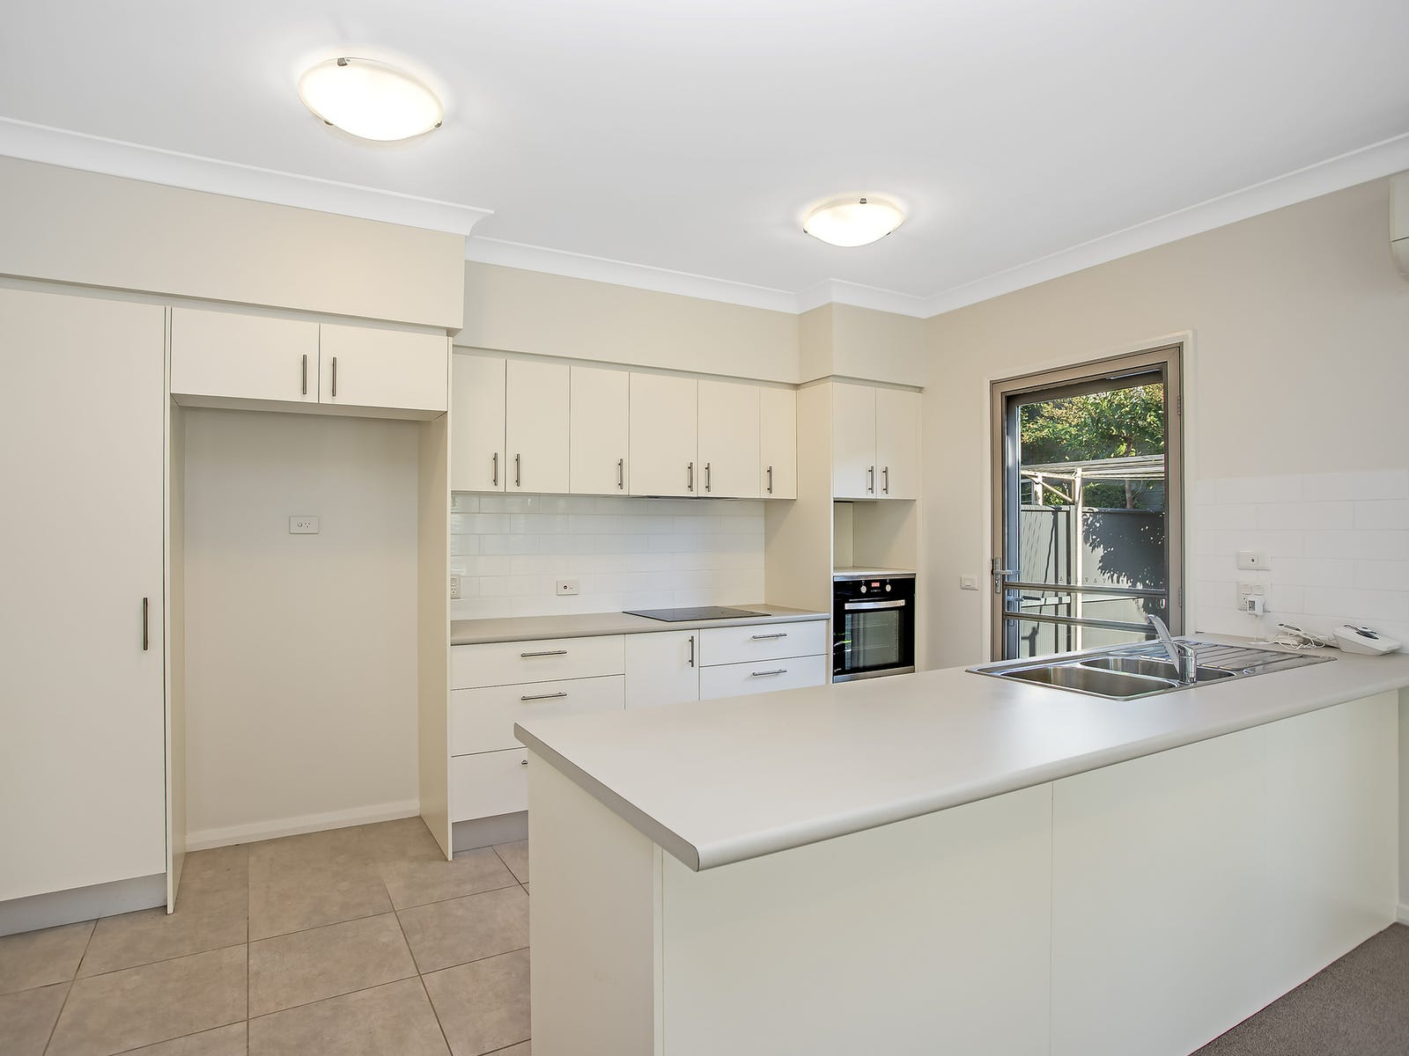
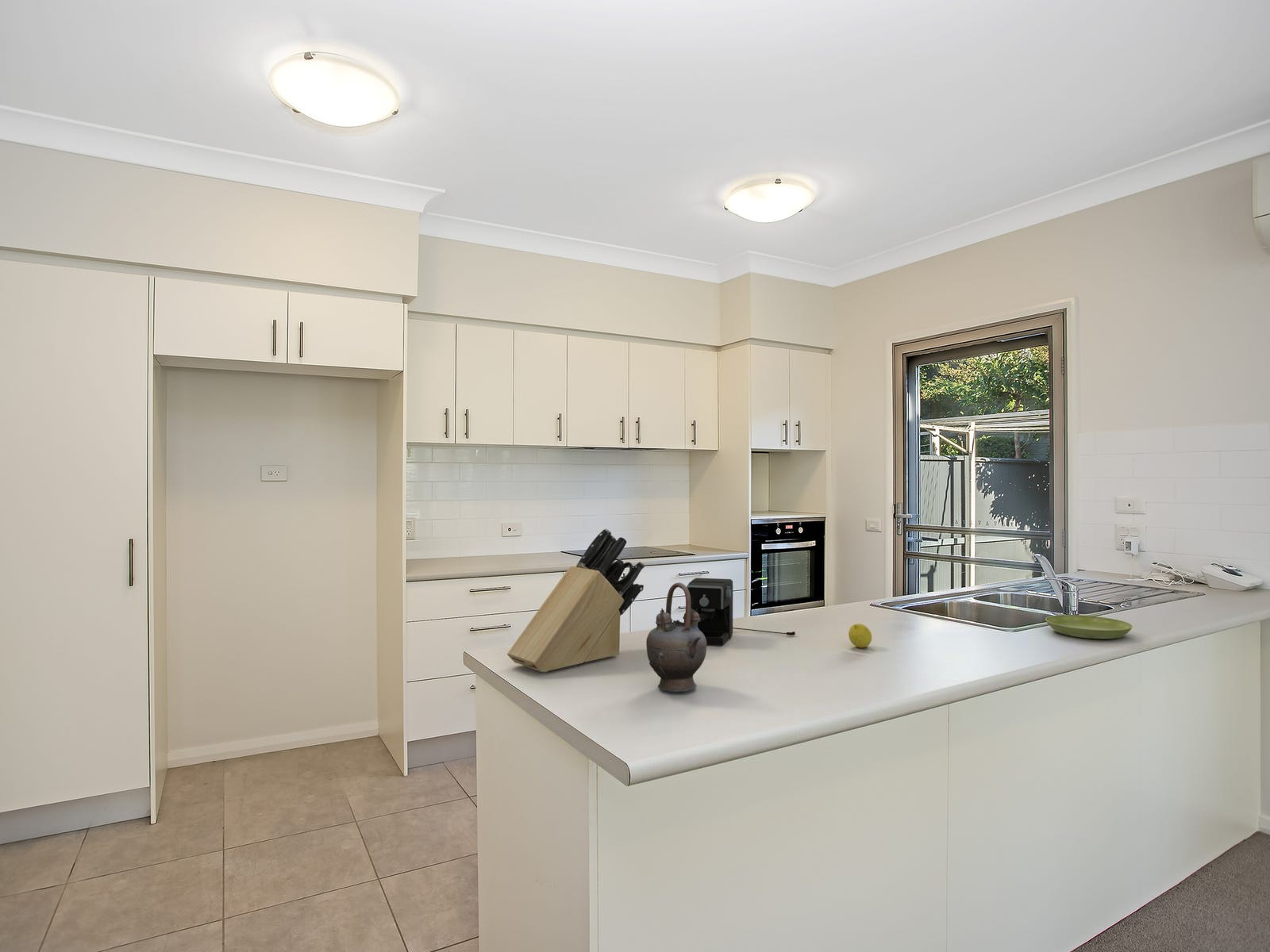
+ fruit [848,623,872,649]
+ saucer [1045,614,1133,640]
+ teapot [645,582,707,693]
+ coffee maker [686,577,796,646]
+ knife block [506,528,645,673]
